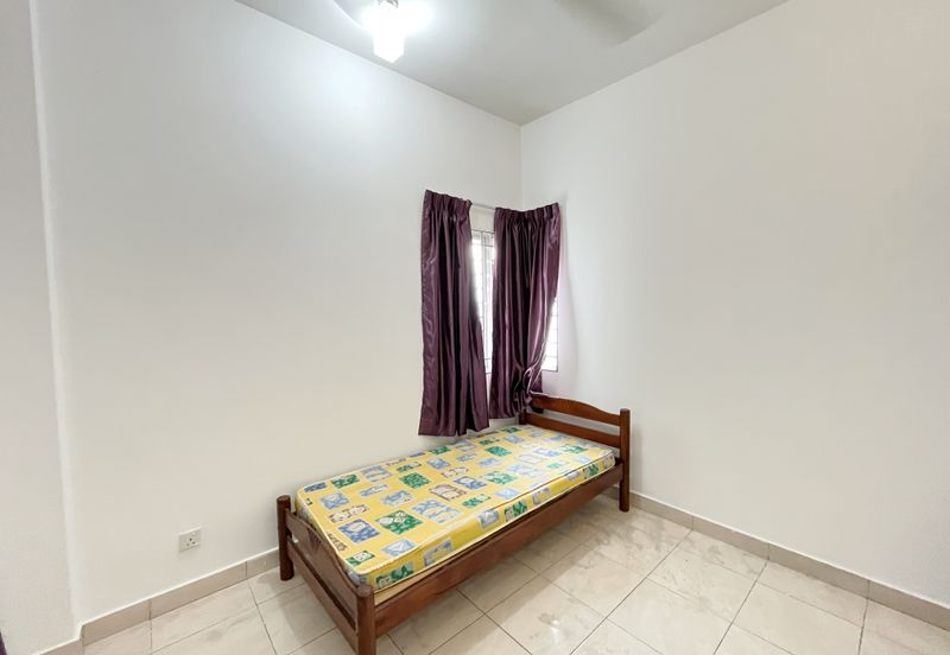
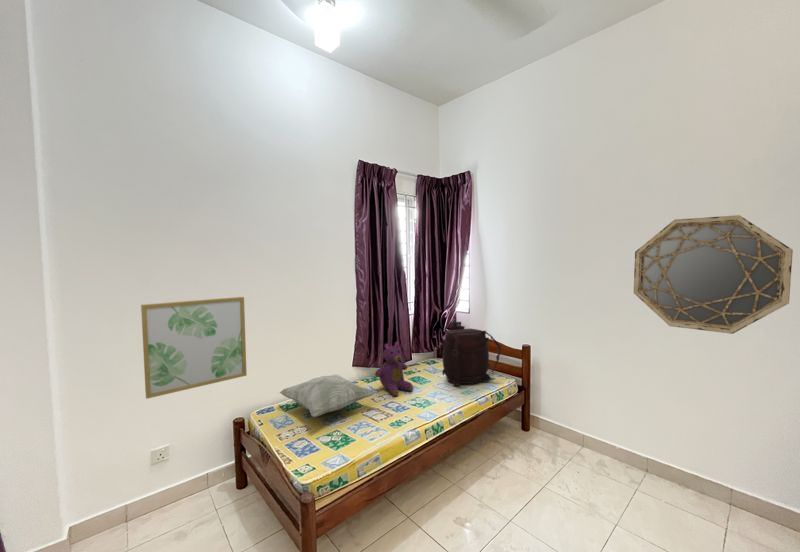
+ home mirror [633,214,794,335]
+ wall art [140,296,248,400]
+ teddy bear [374,340,414,397]
+ backpack [441,321,502,387]
+ decorative pillow [279,373,375,418]
